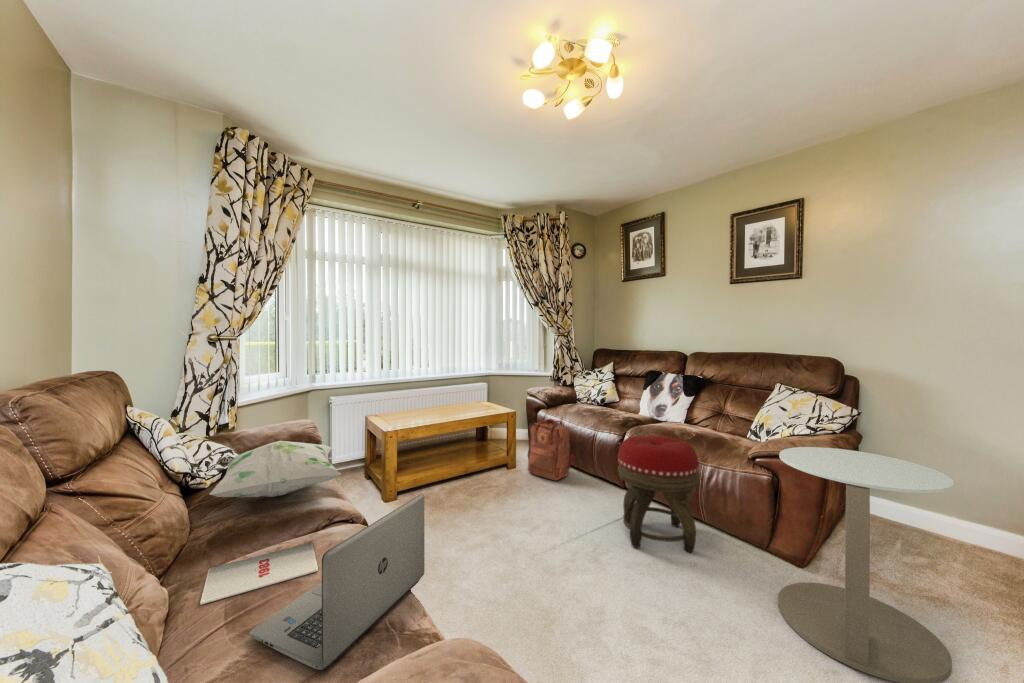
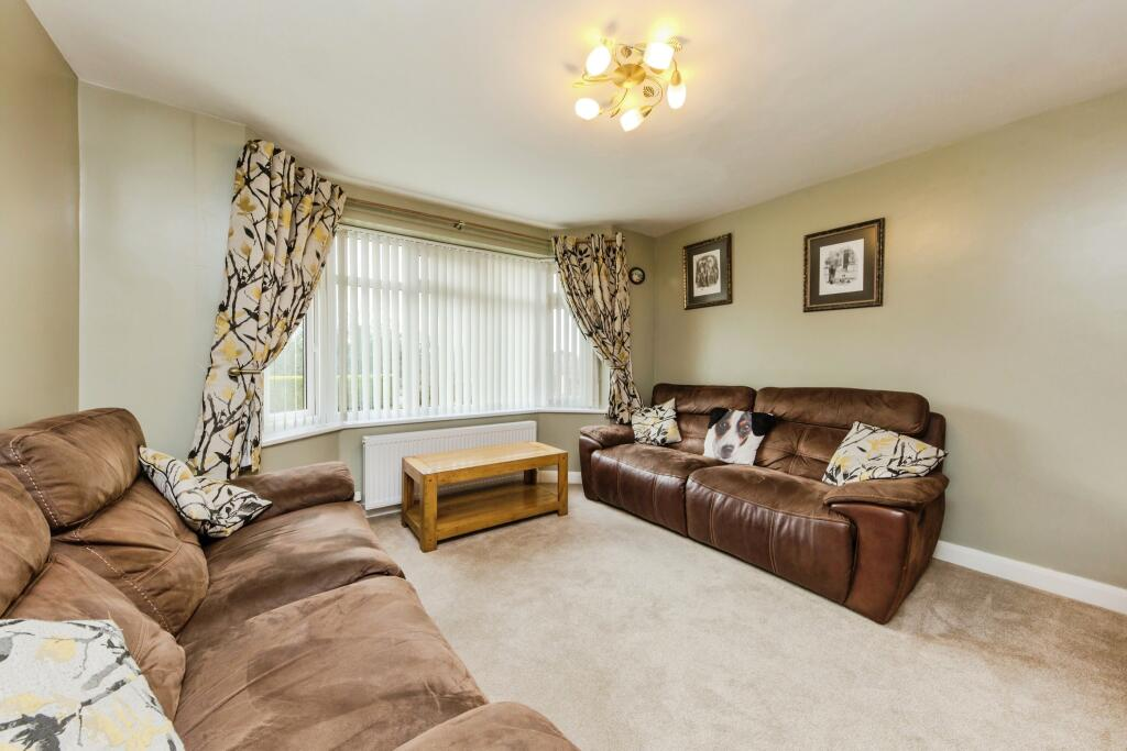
- footstool [617,434,700,554]
- laptop [248,493,425,671]
- backpack [526,418,575,482]
- side table [777,446,955,683]
- decorative pillow [208,440,342,498]
- magazine [199,542,319,605]
